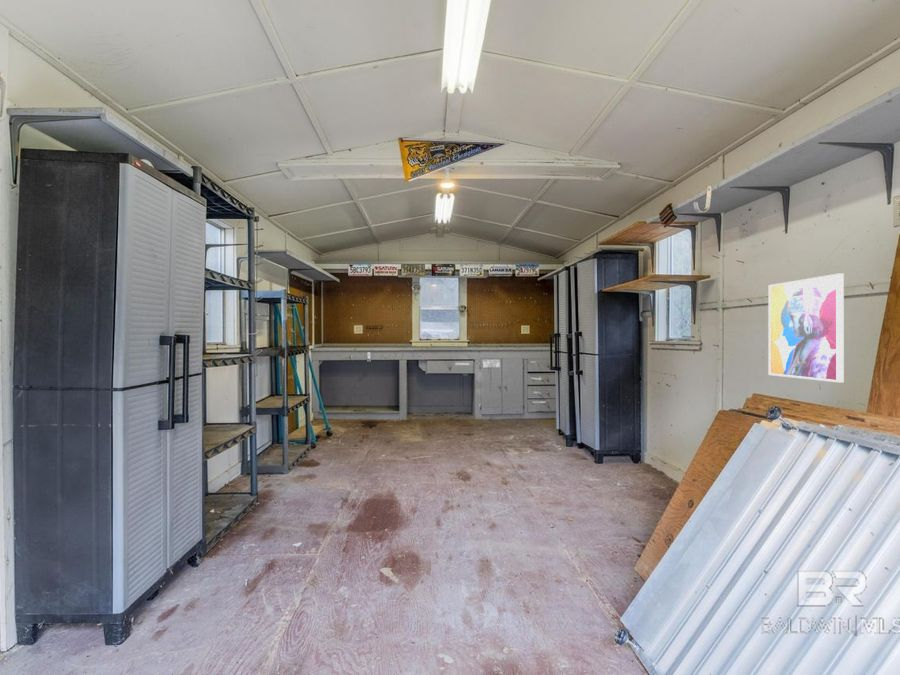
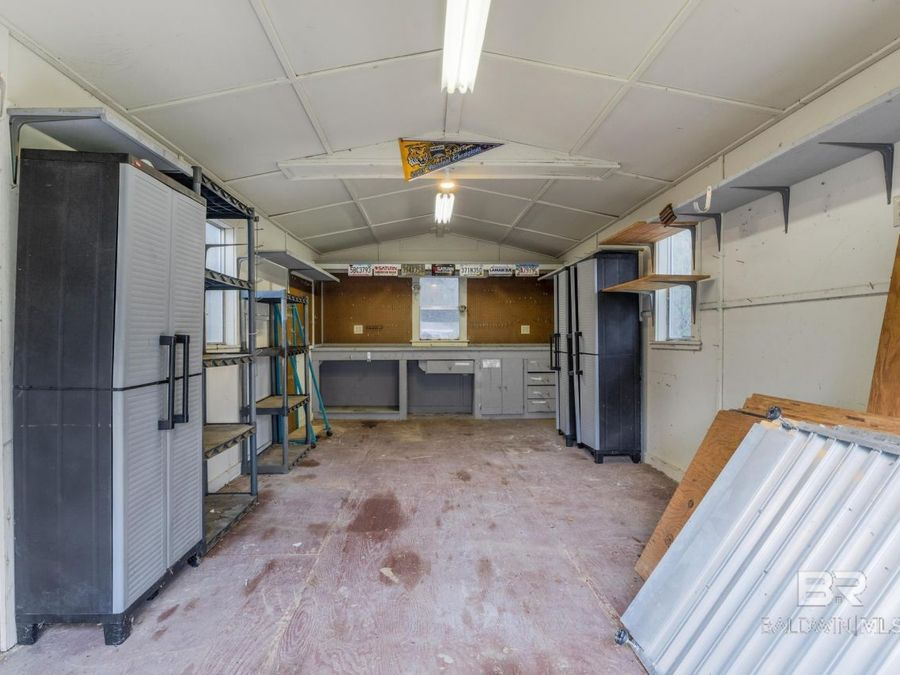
- wall art [767,273,845,383]
